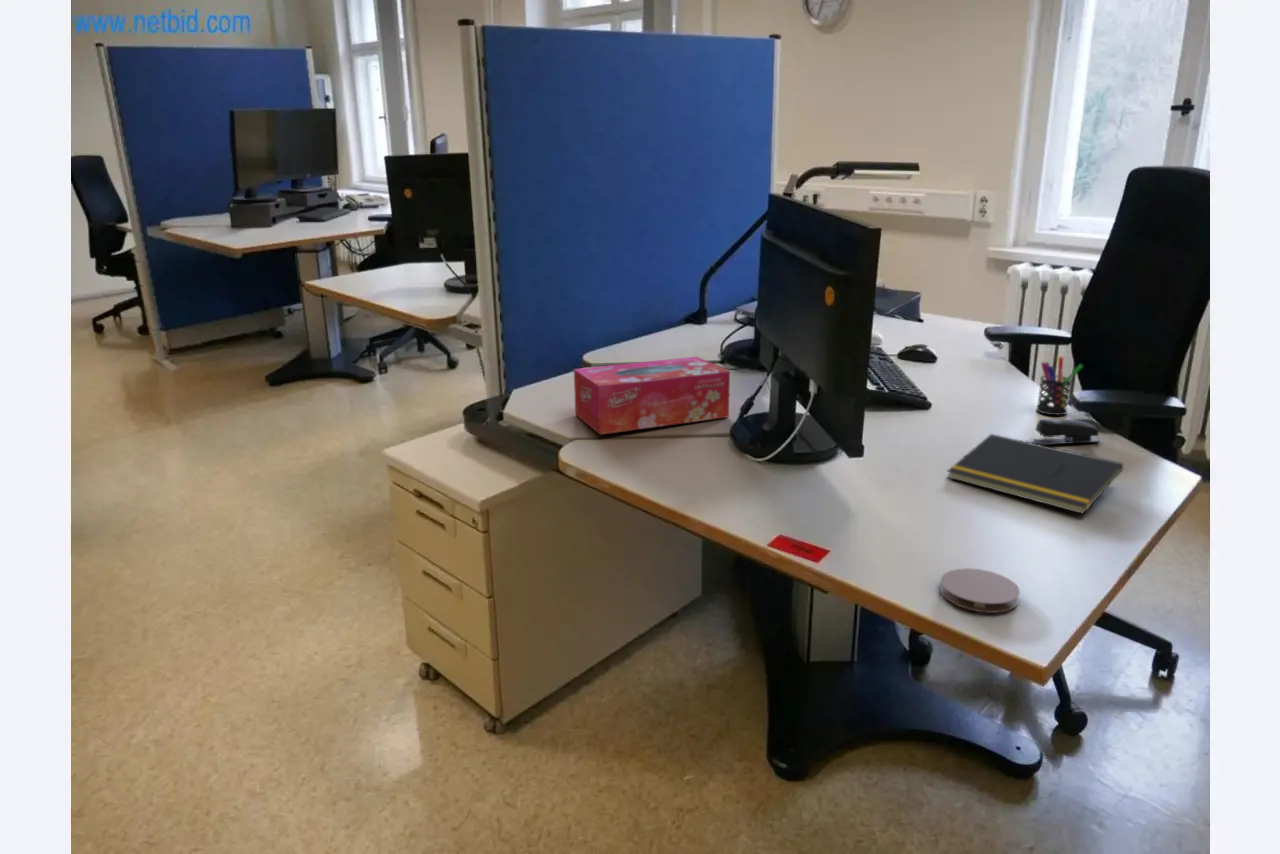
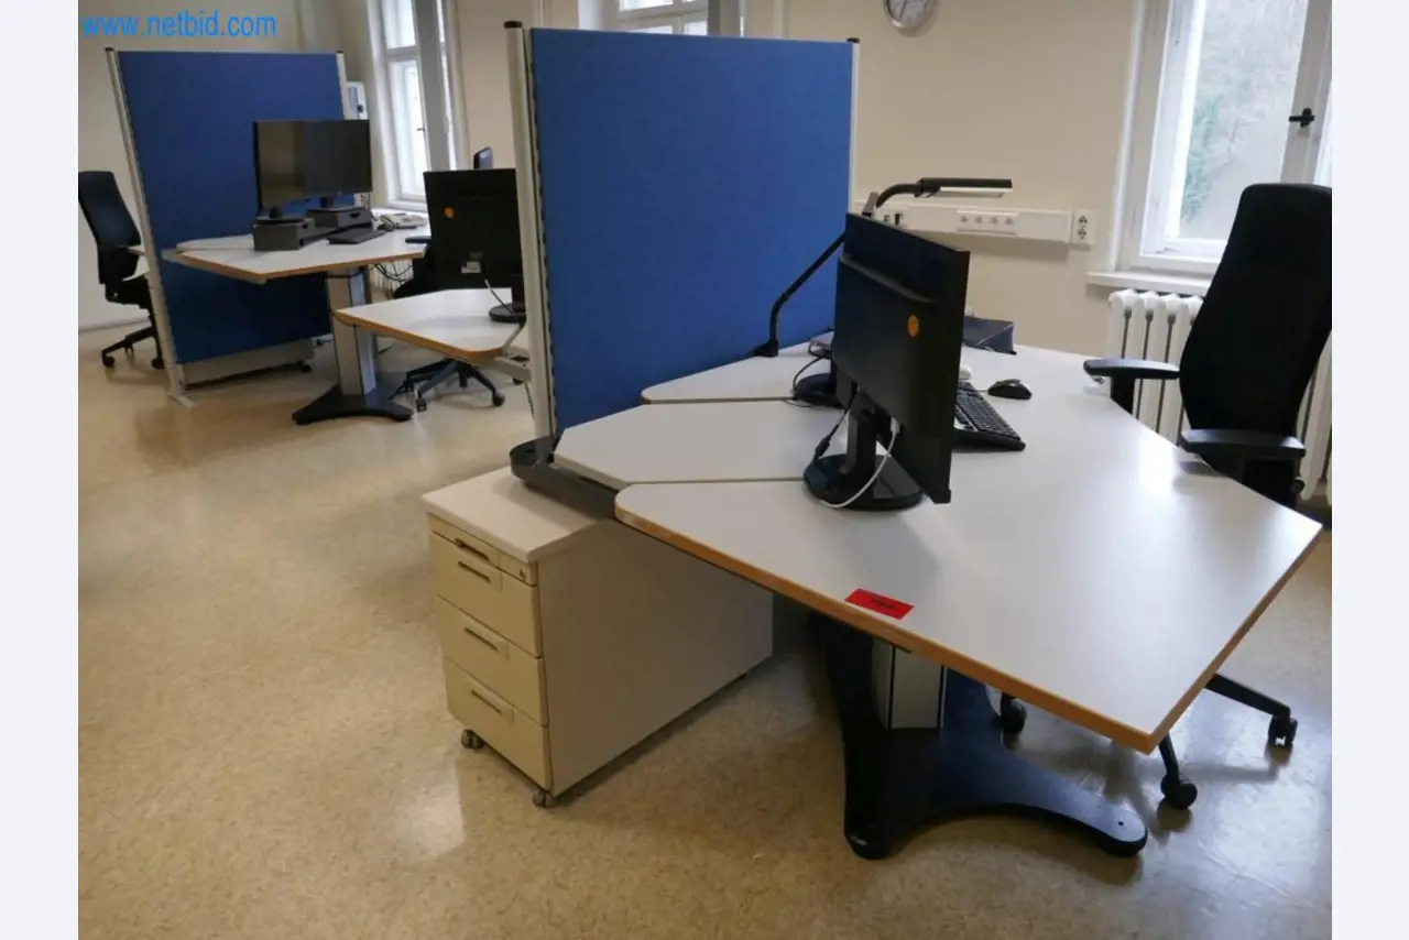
- notepad [946,433,1125,515]
- stapler [1031,418,1101,446]
- pen holder [1035,355,1084,416]
- tissue box [573,356,731,435]
- coaster [939,567,1021,614]
